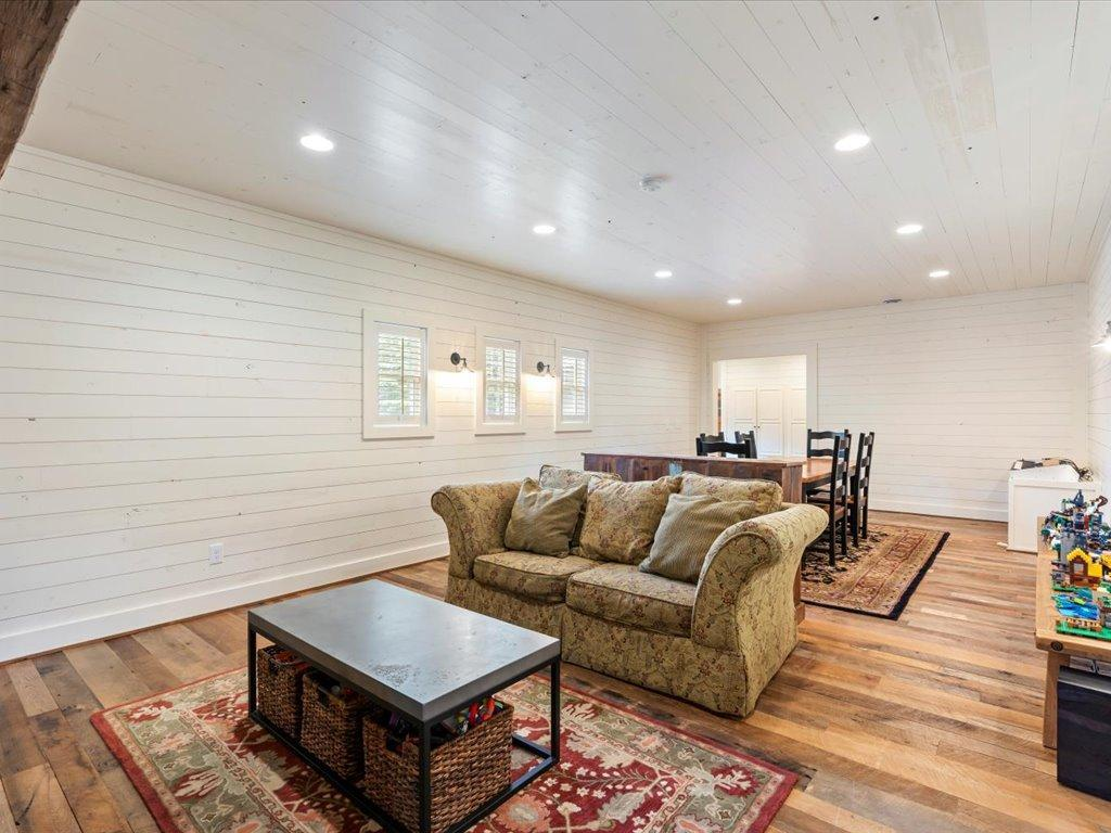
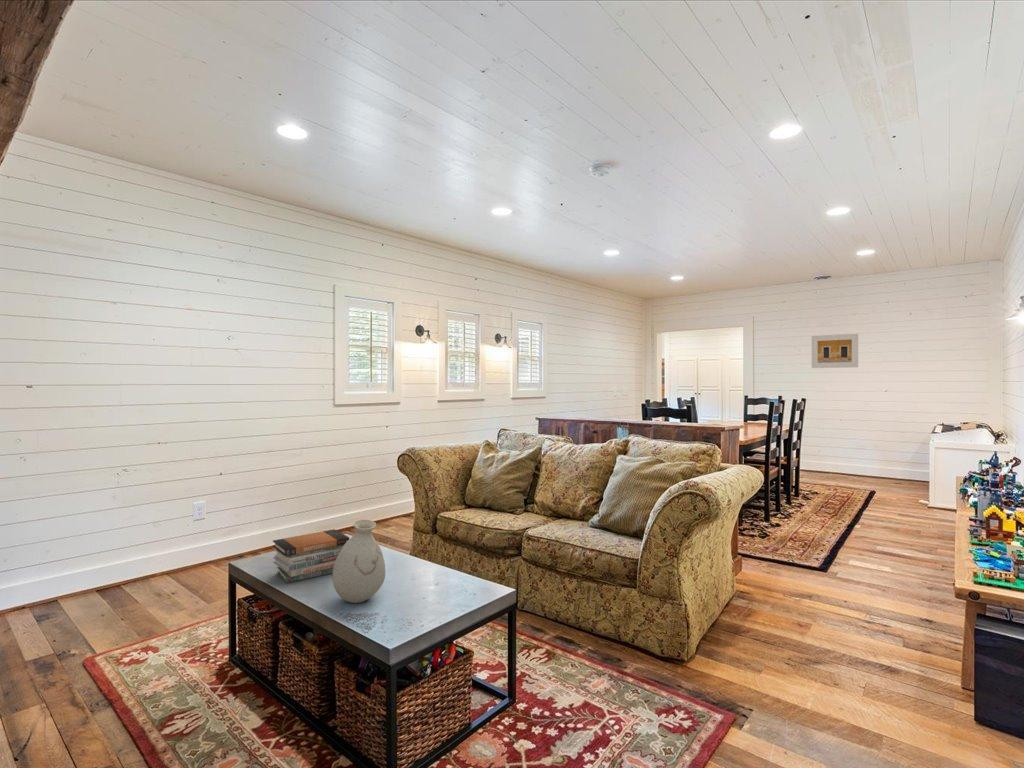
+ book stack [272,528,350,584]
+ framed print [811,333,859,369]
+ vase [332,519,386,604]
